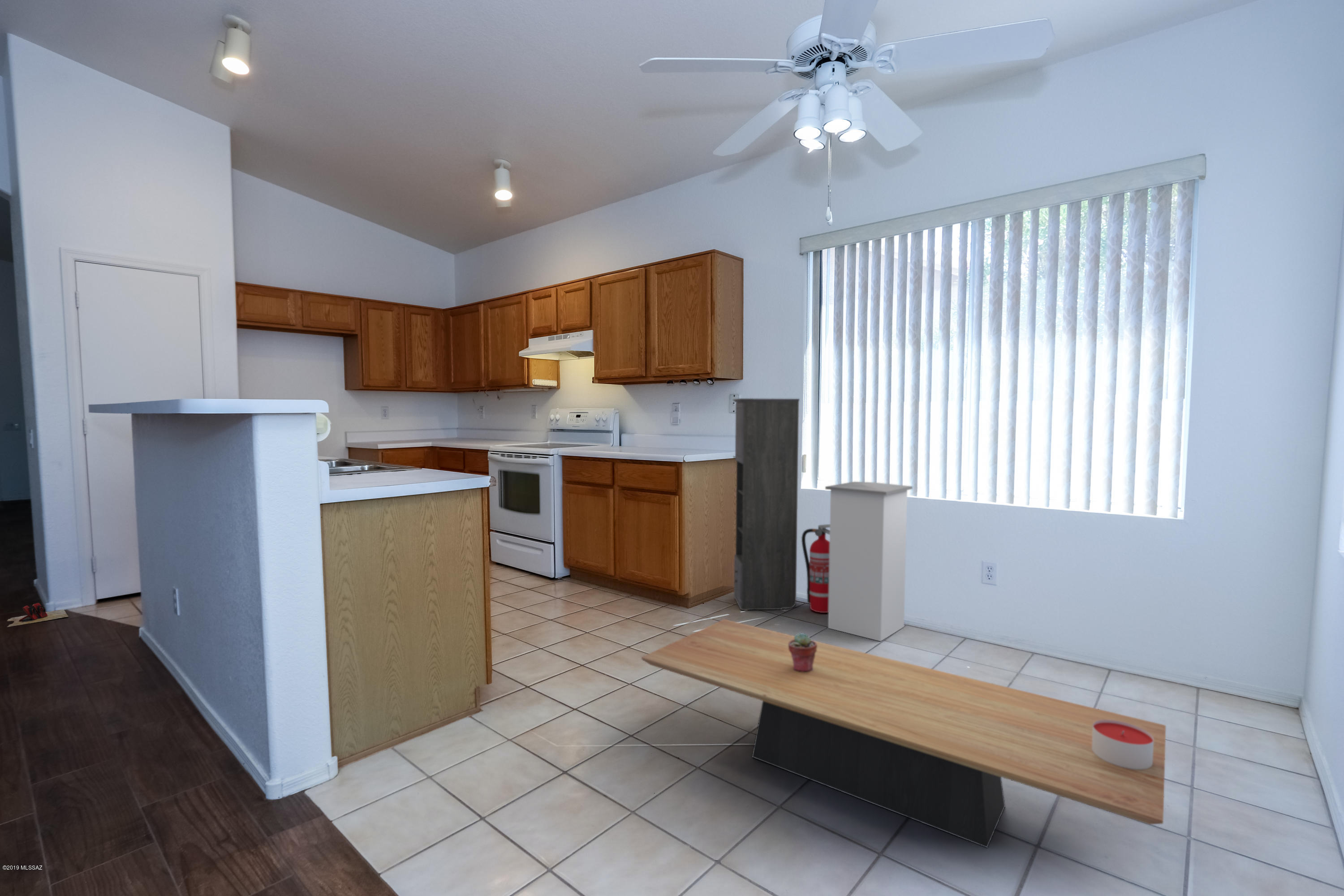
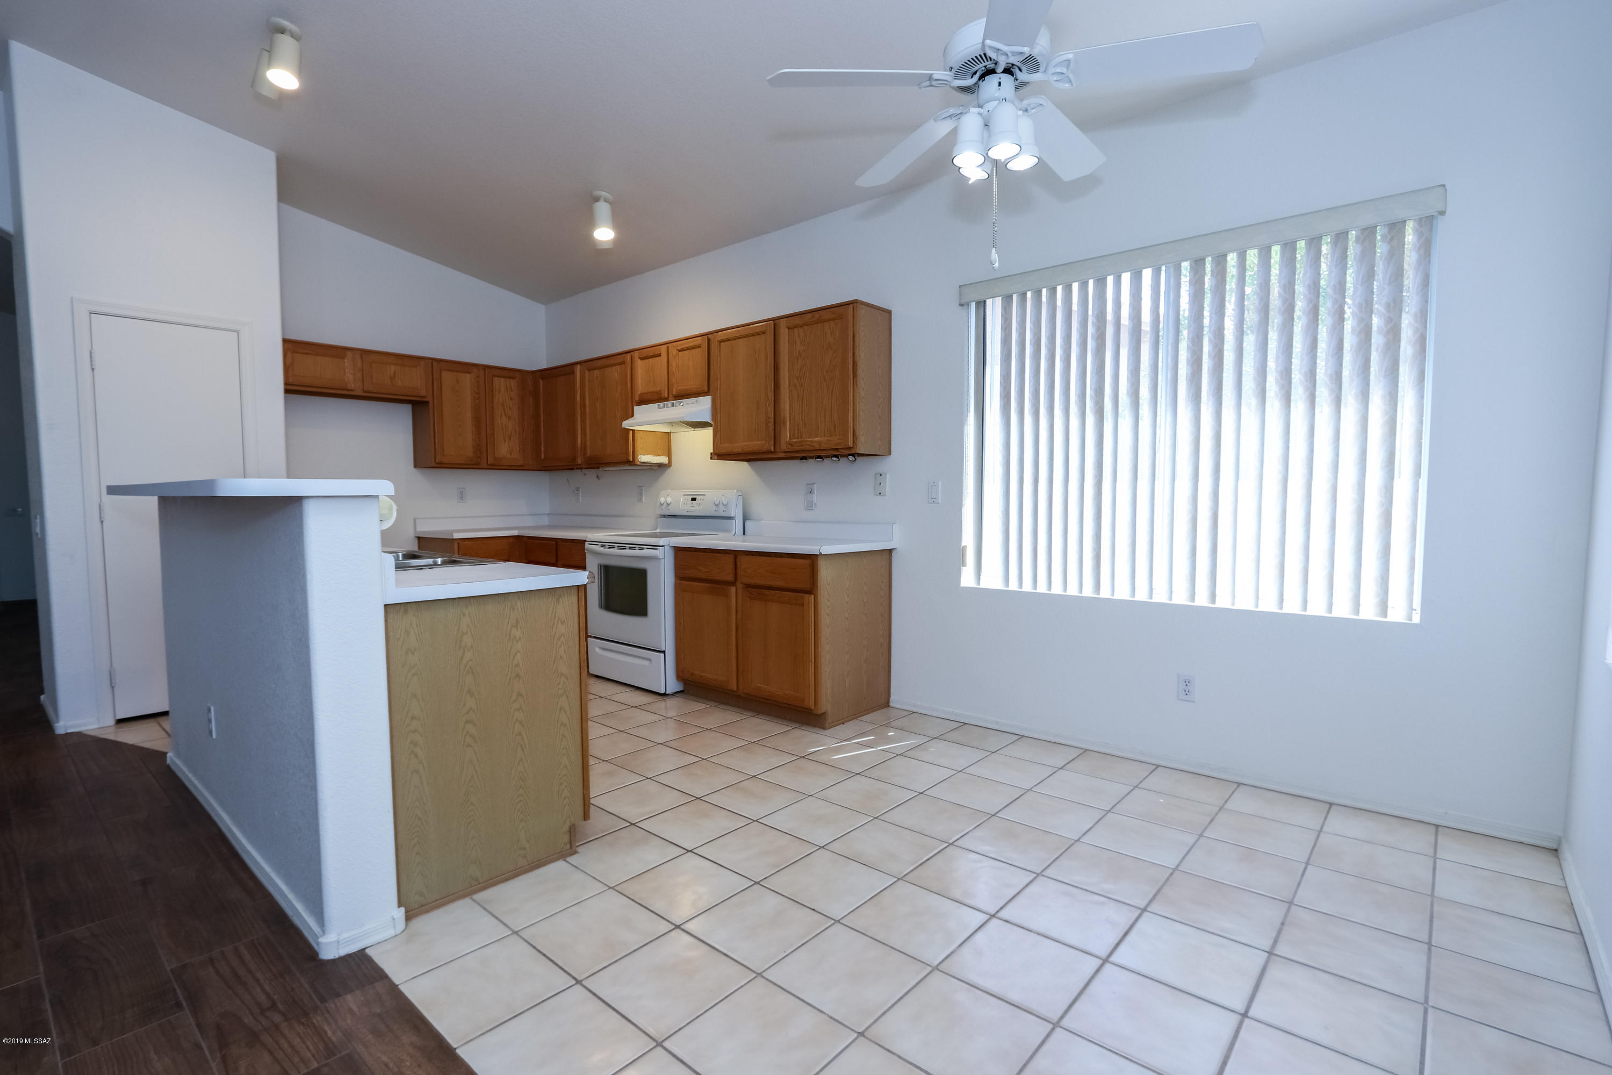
- candle [1092,720,1154,770]
- slippers [7,603,69,627]
- trash can [825,481,913,642]
- fire extinguisher [801,524,830,613]
- coffee table [641,619,1166,849]
- potted succulent [788,632,817,672]
- storage cabinet [732,398,800,611]
